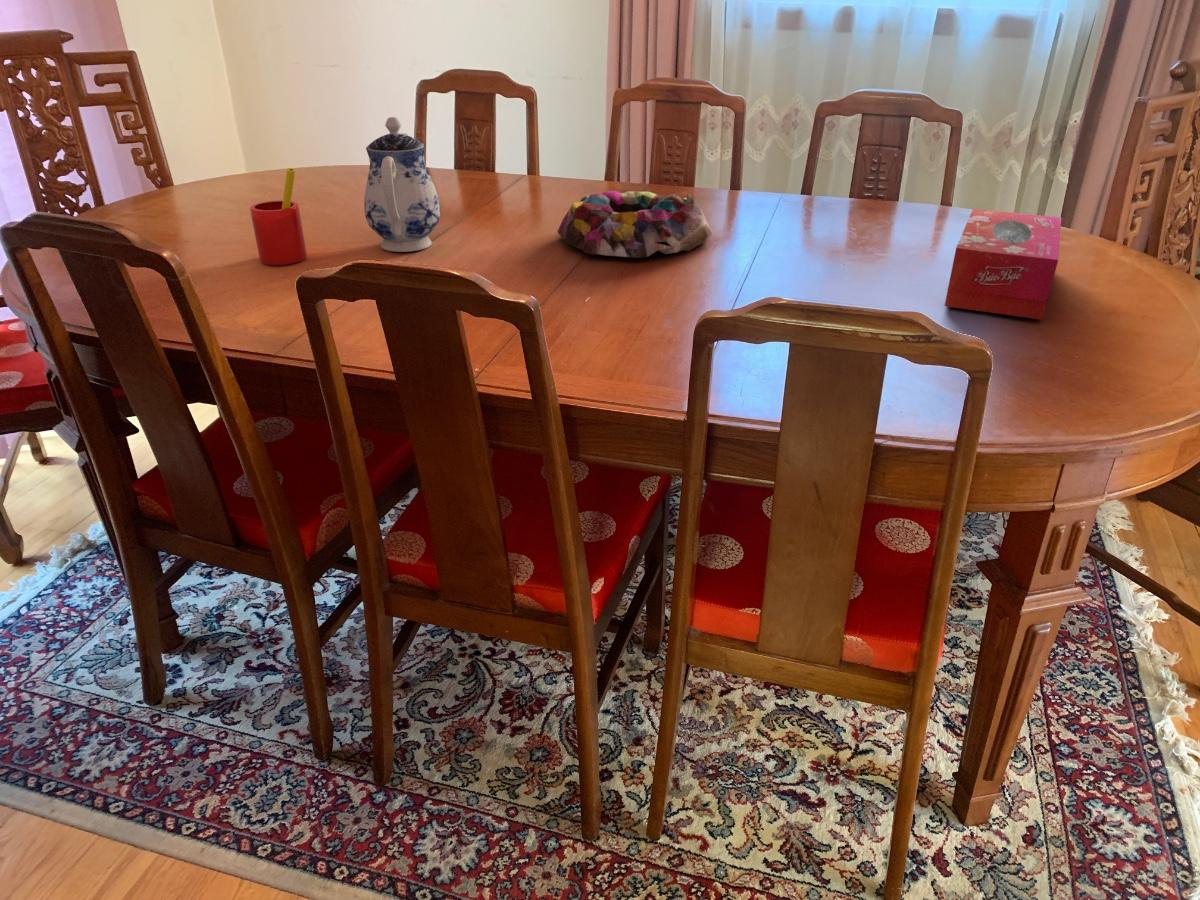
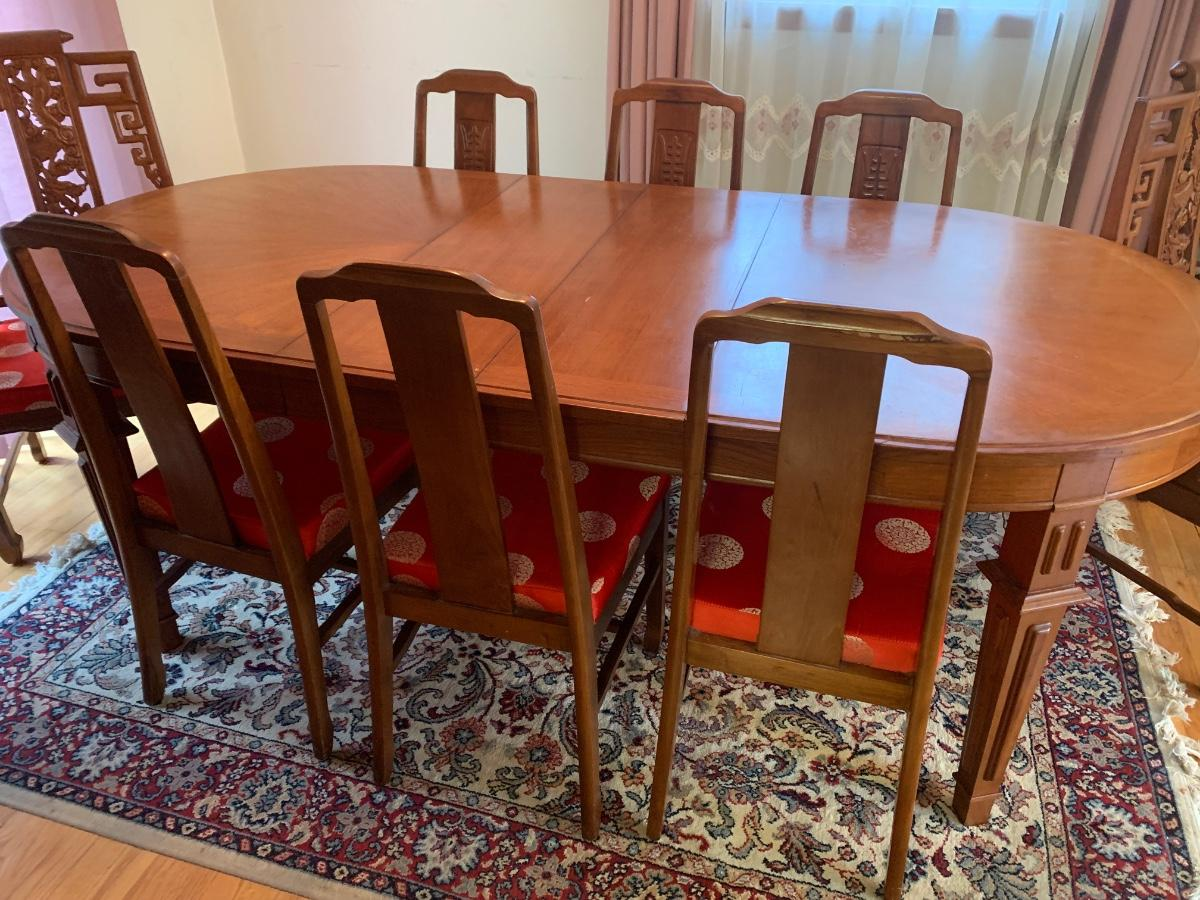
- tissue box [944,208,1062,321]
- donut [556,190,713,259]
- teapot [363,116,441,253]
- straw [249,167,308,266]
